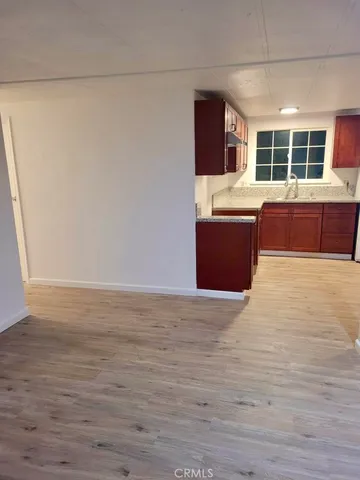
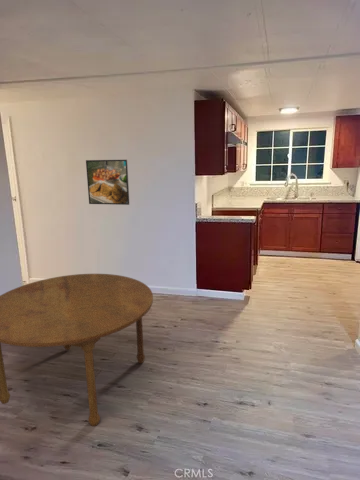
+ dining table [0,273,154,427]
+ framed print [85,159,130,206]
